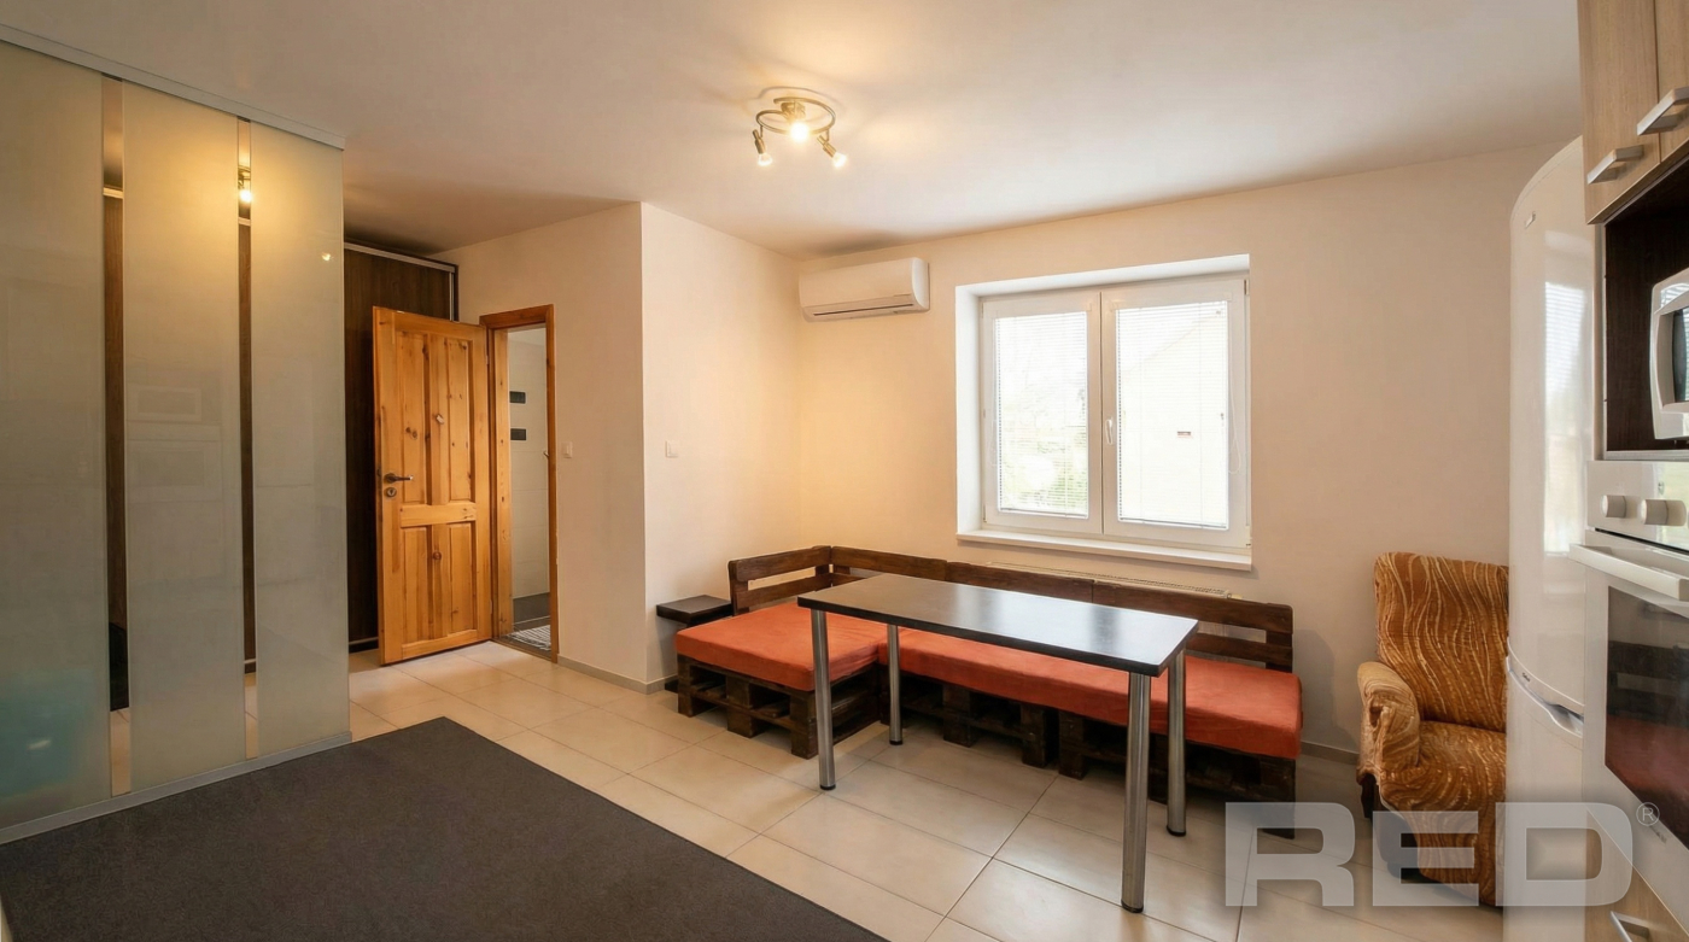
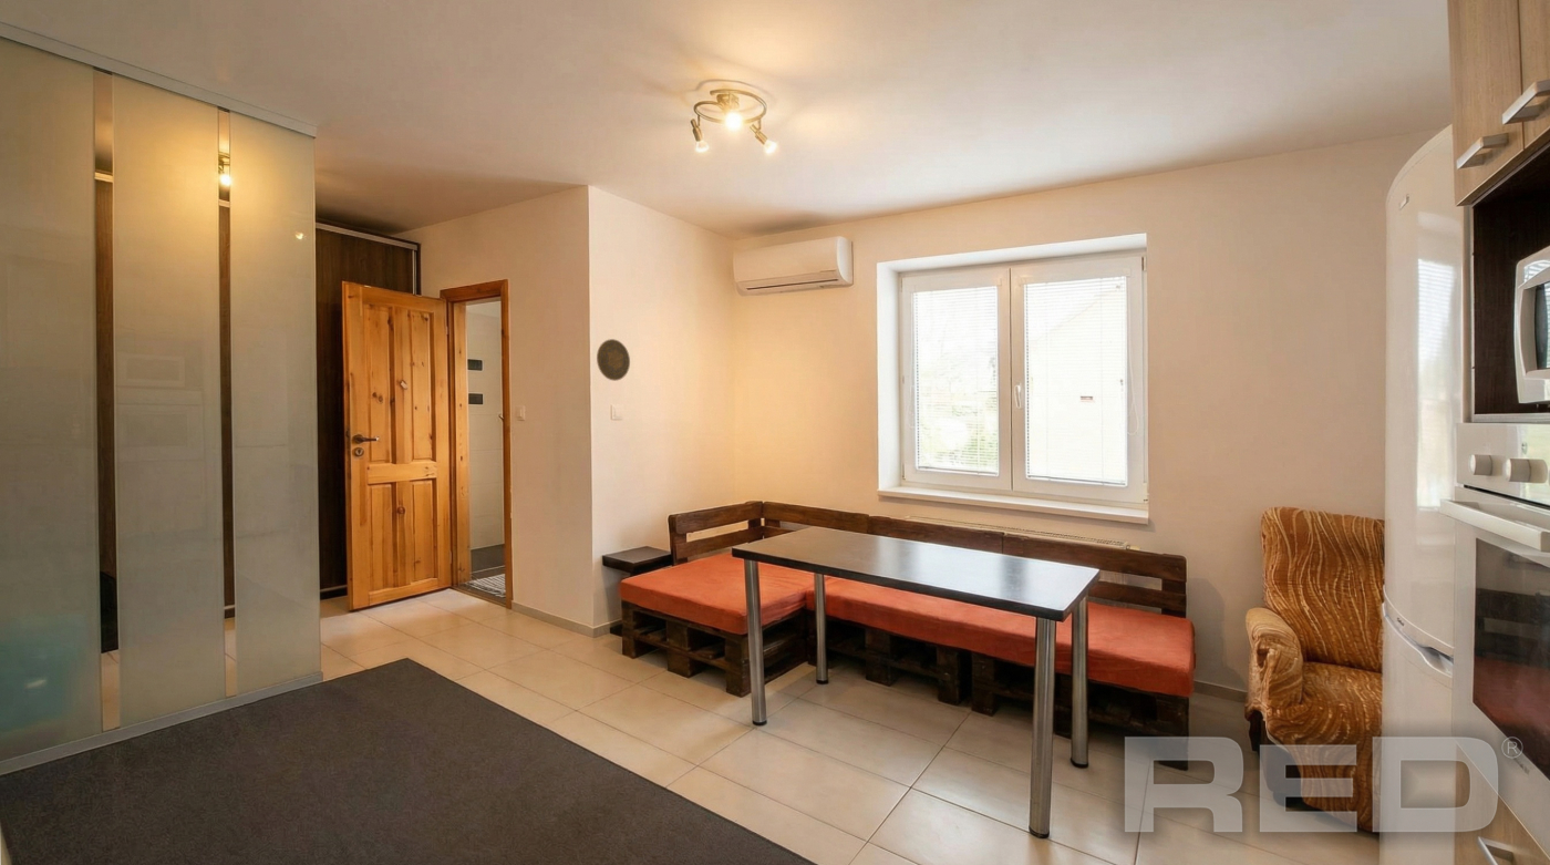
+ decorative plate [596,338,631,382]
